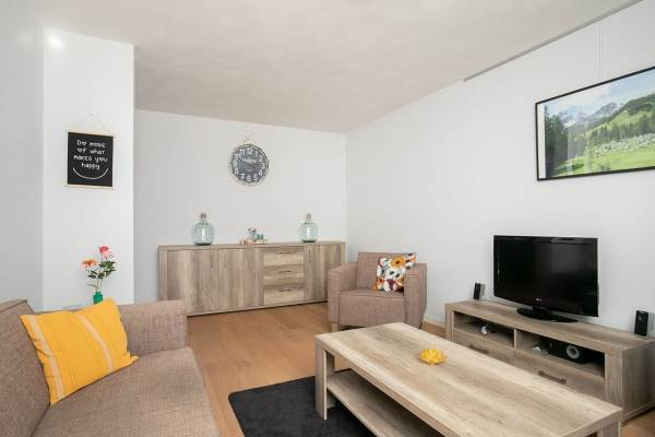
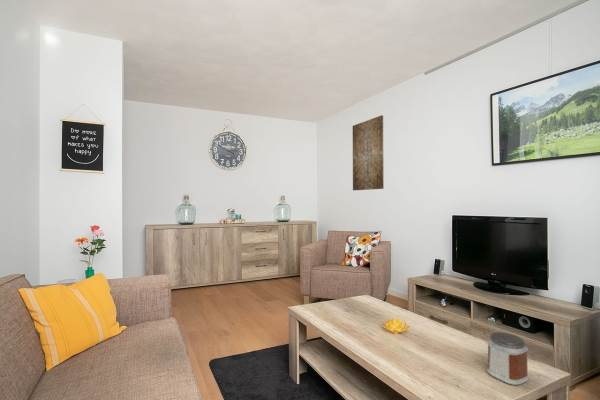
+ wall art [352,114,385,191]
+ jar [486,331,530,386]
